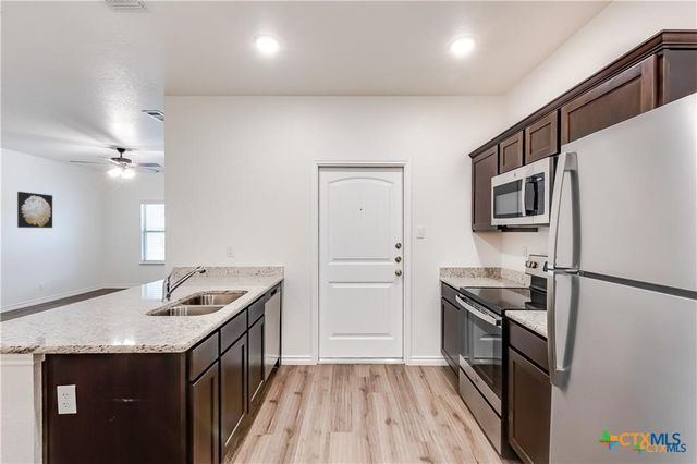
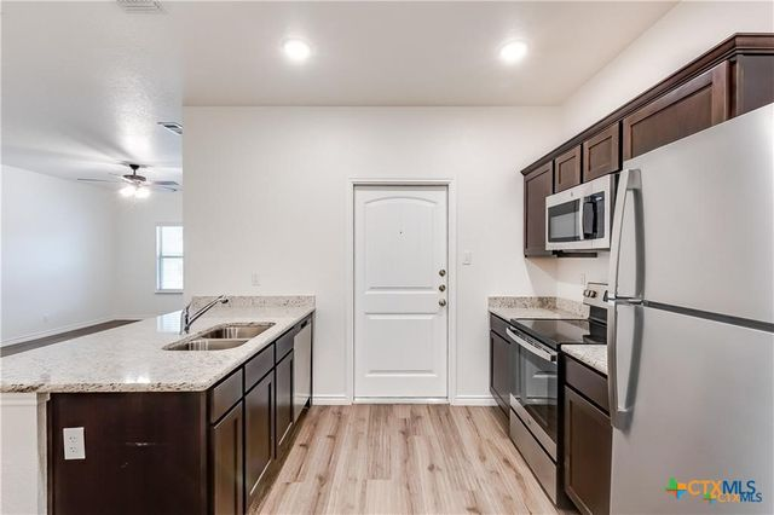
- wall art [16,191,53,229]
